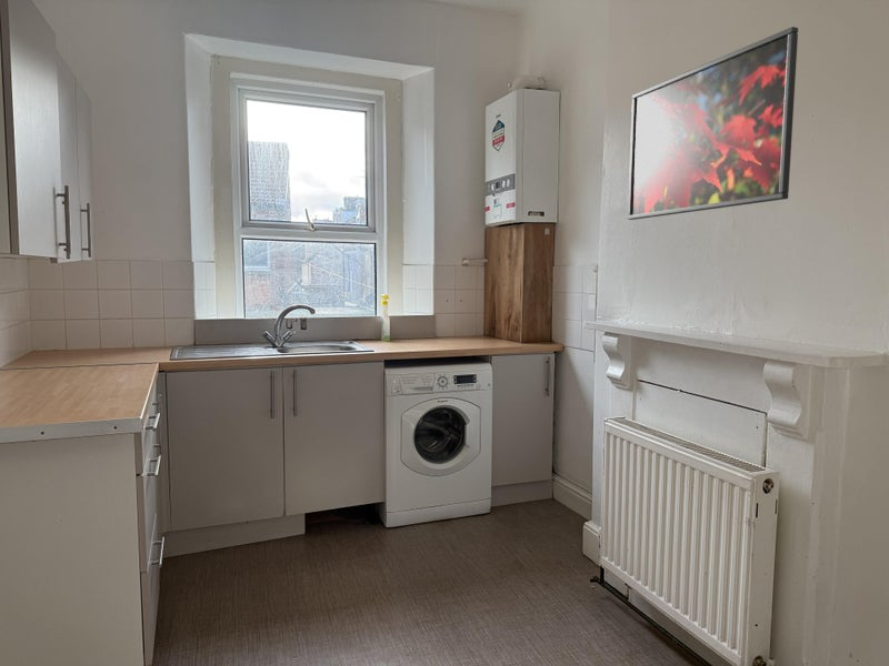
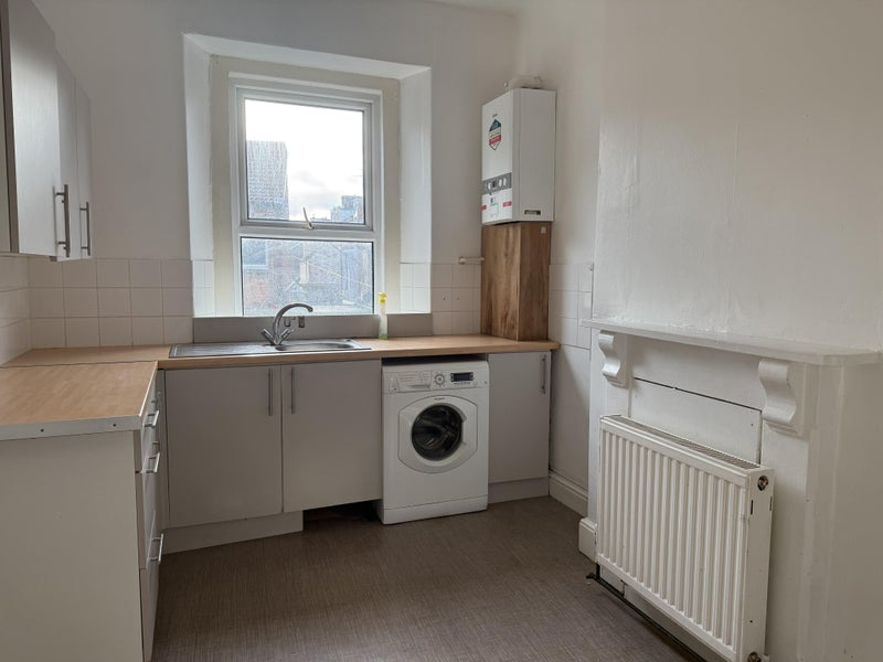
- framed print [627,26,799,221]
